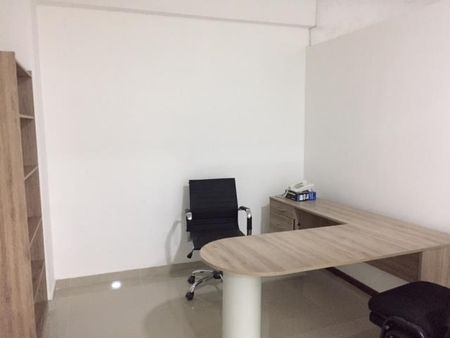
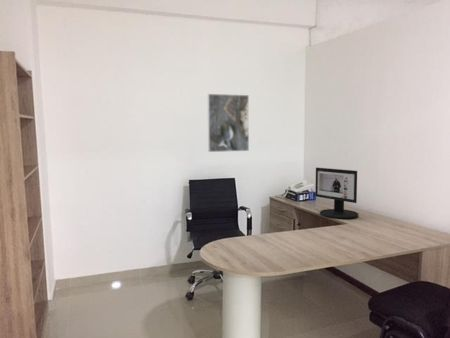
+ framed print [207,93,250,153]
+ computer monitor [314,167,360,220]
